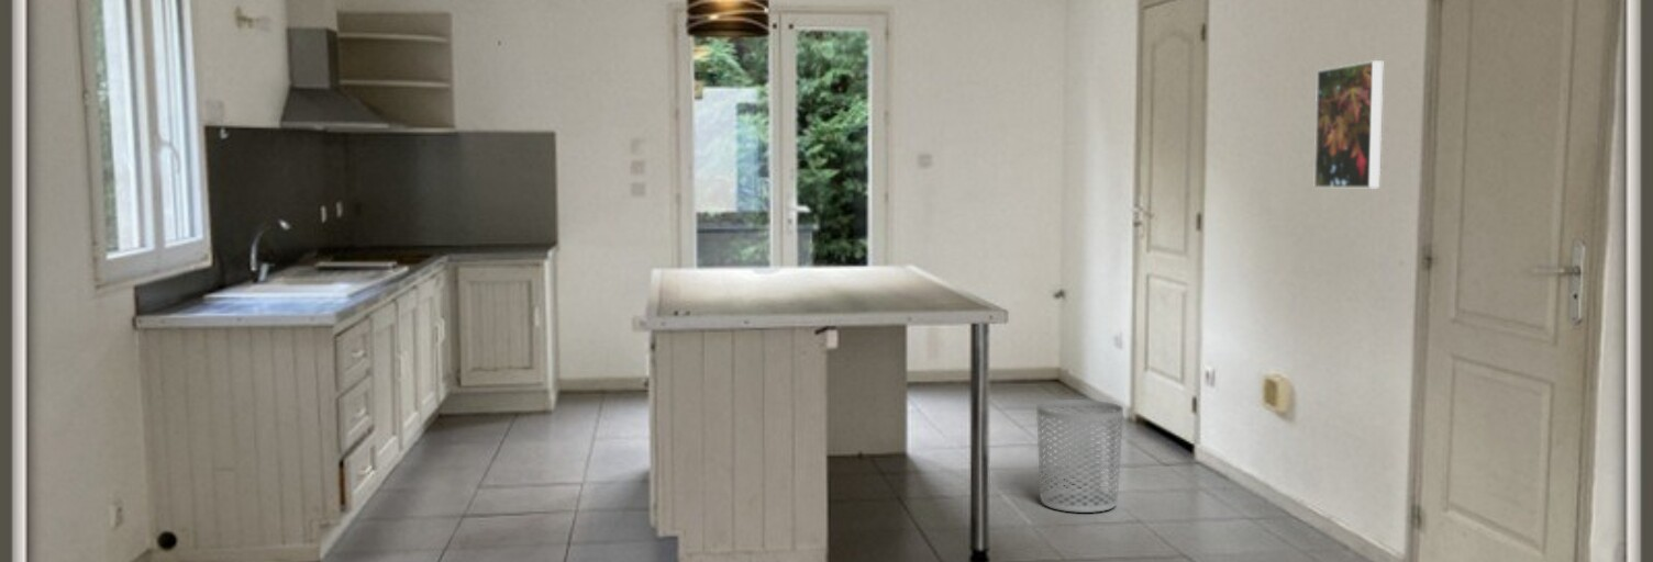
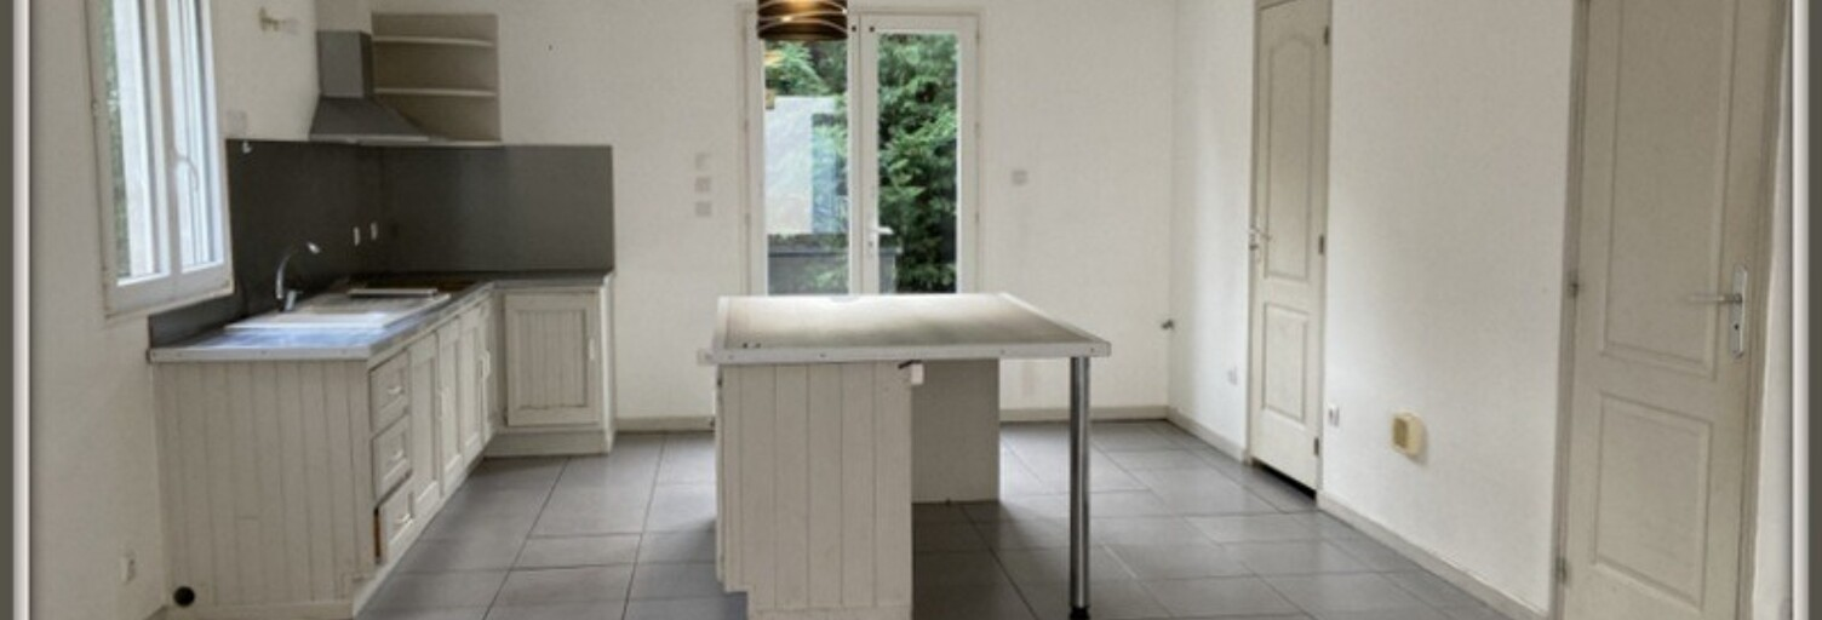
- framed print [1313,59,1384,189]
- waste bin [1035,398,1124,514]
